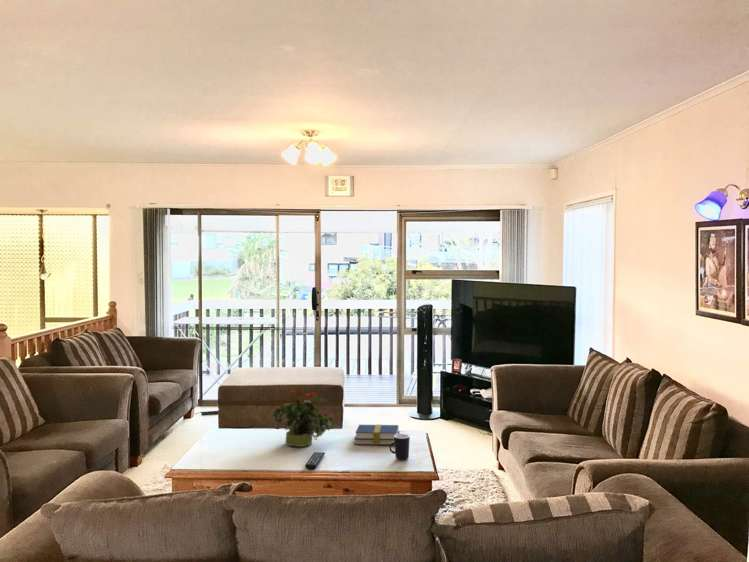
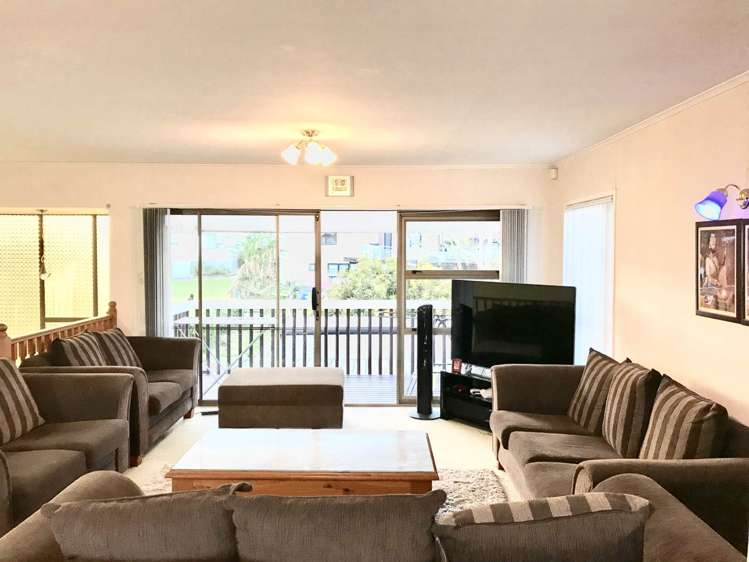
- mug [388,433,411,461]
- remote control [304,451,326,470]
- potted plant [272,388,335,448]
- book [353,424,401,446]
